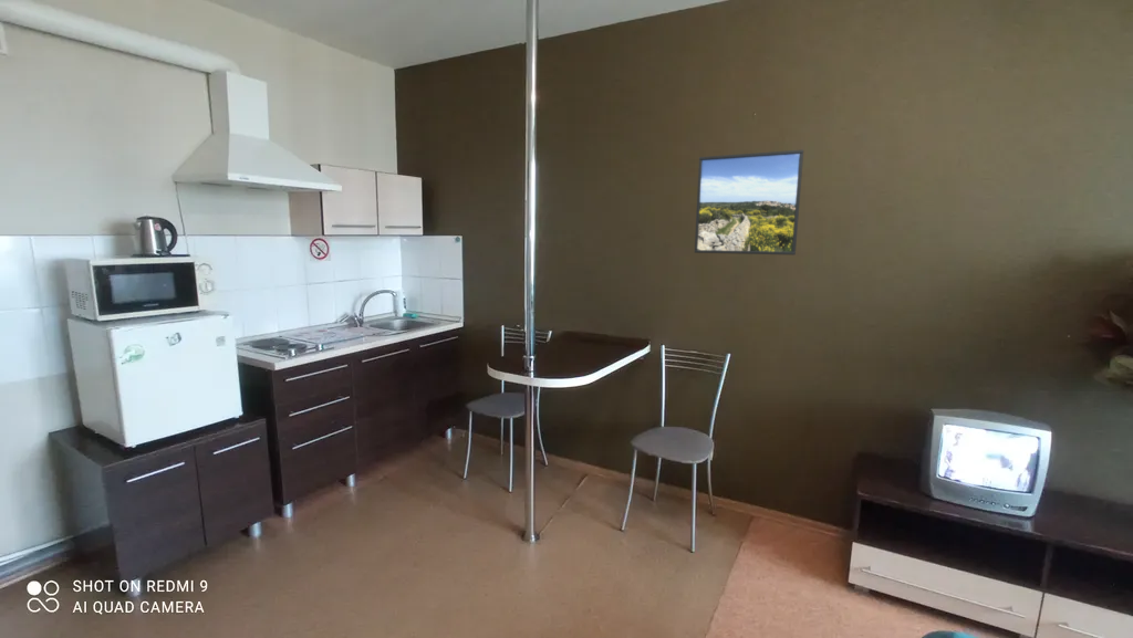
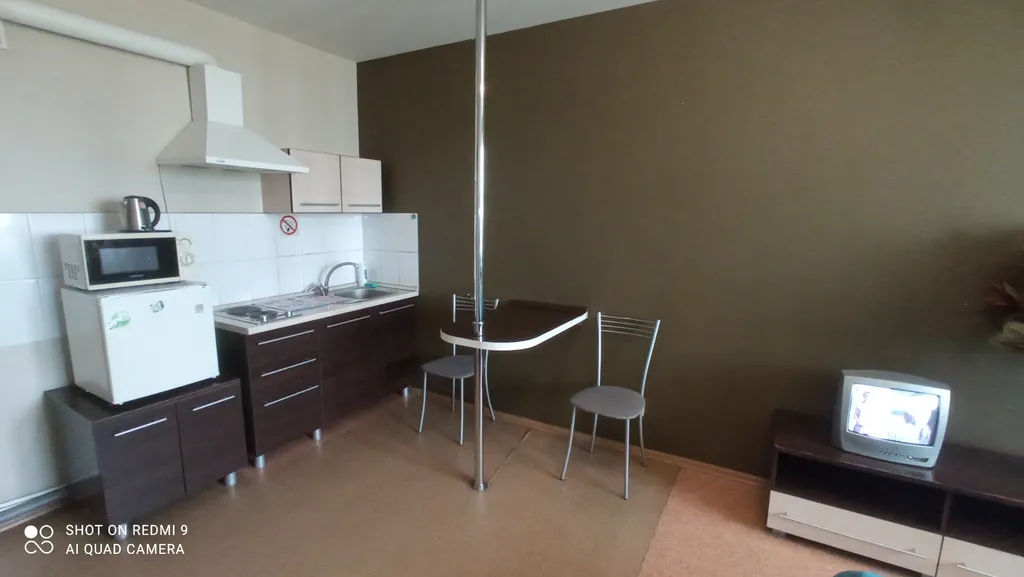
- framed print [694,148,804,257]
